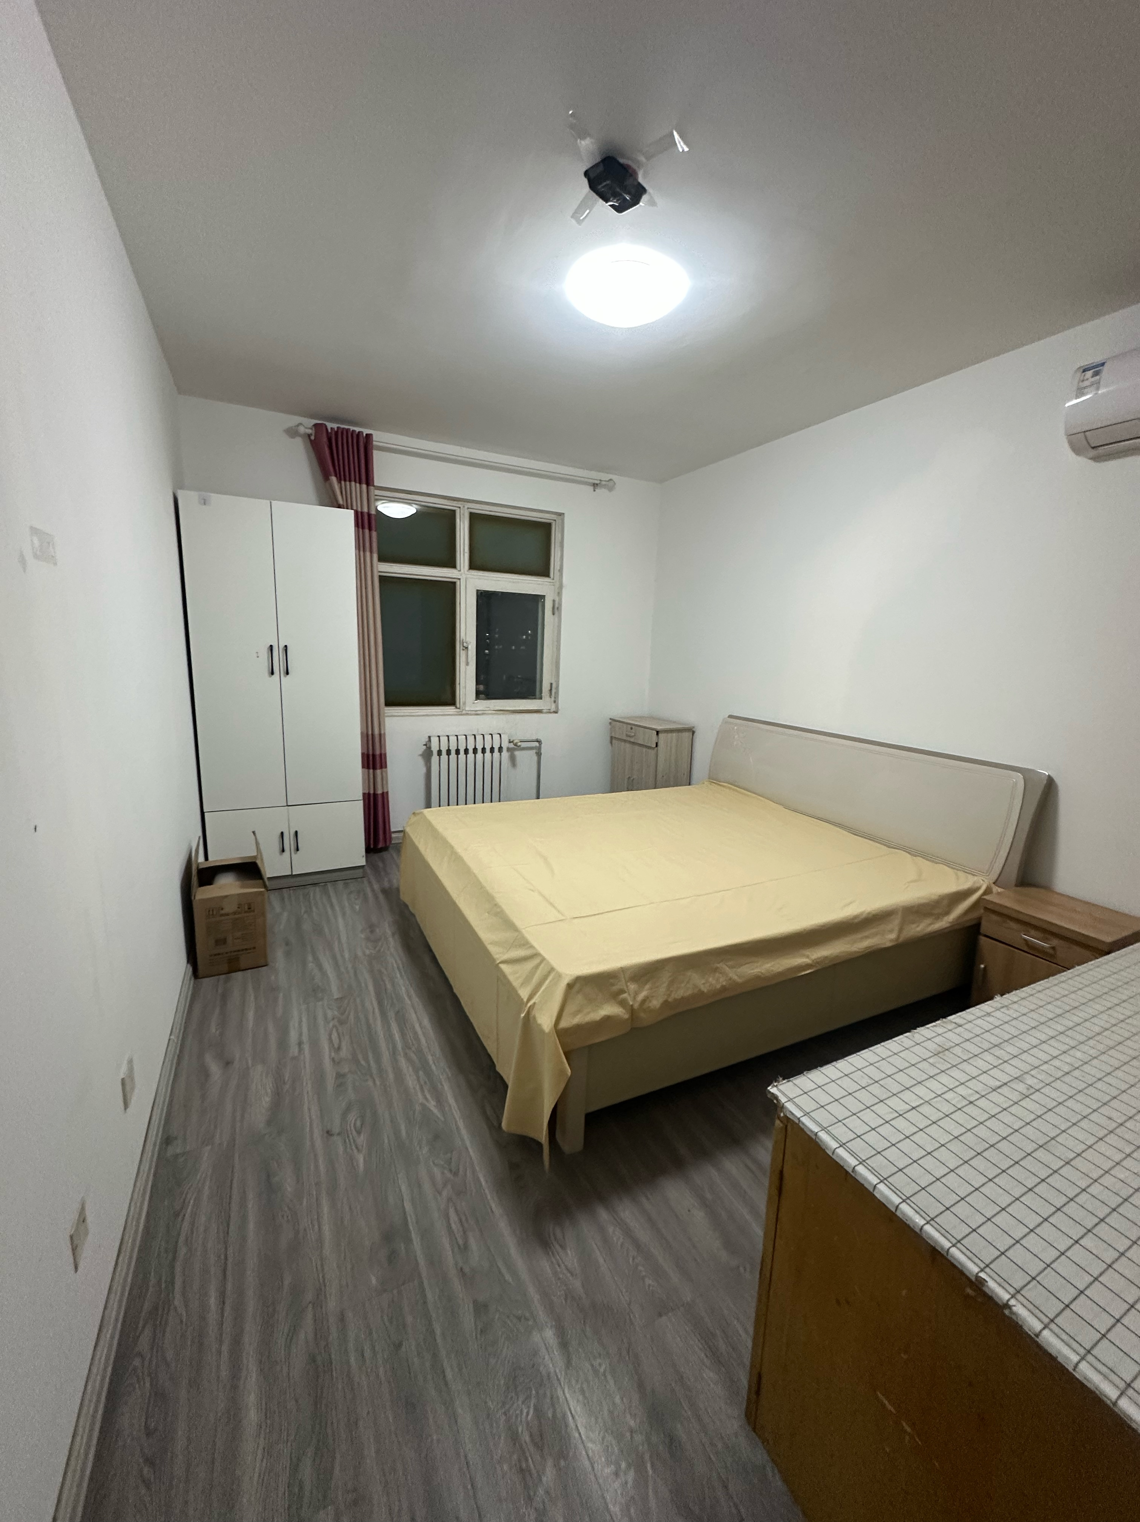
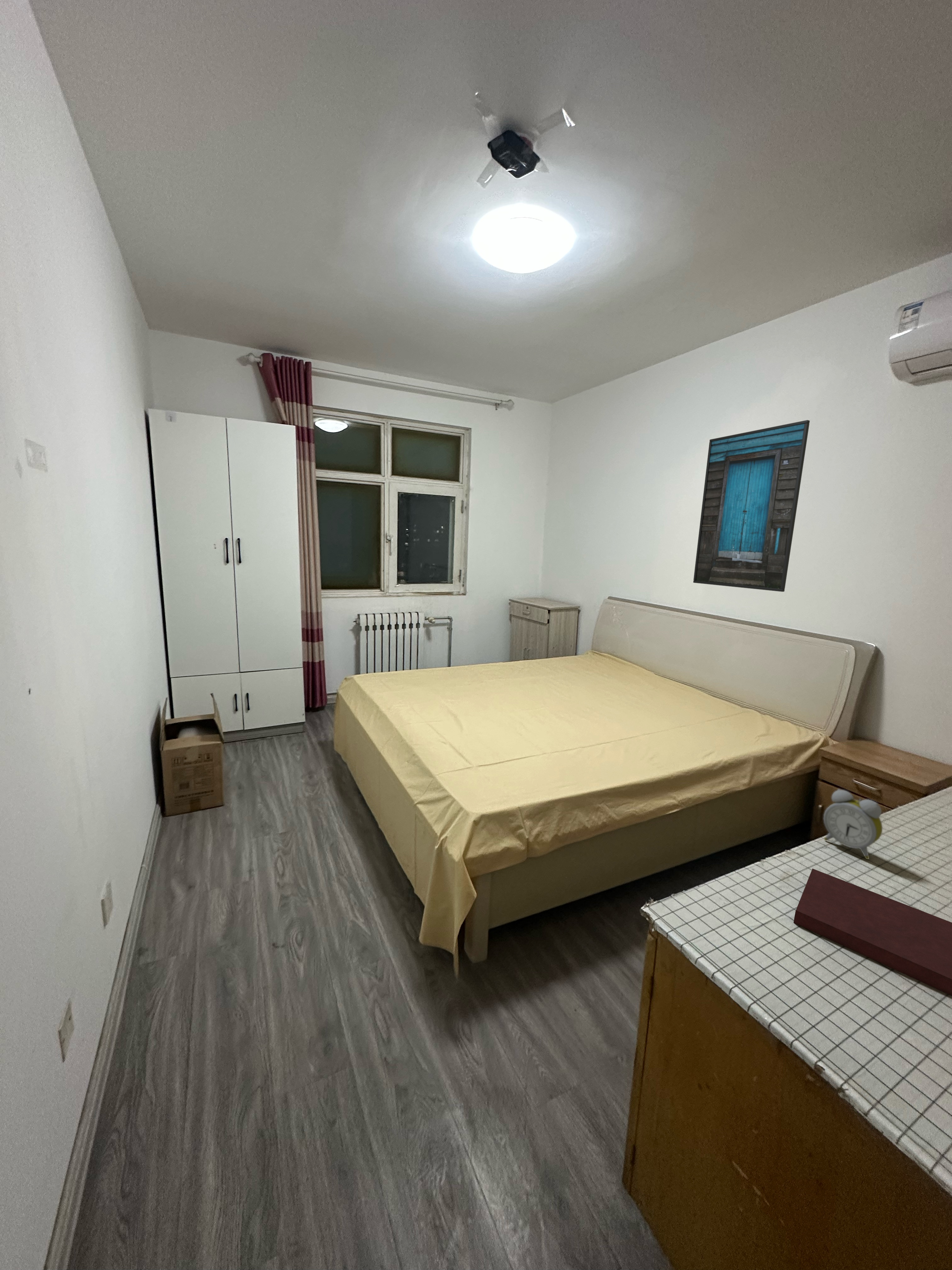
+ alarm clock [823,789,883,860]
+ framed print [693,420,810,592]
+ notebook [793,868,952,996]
